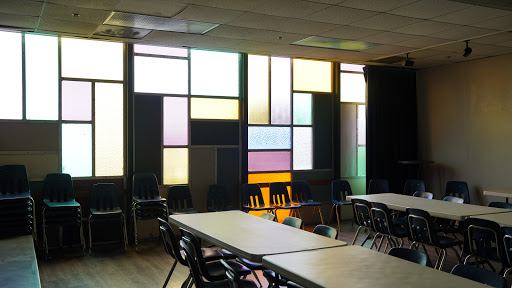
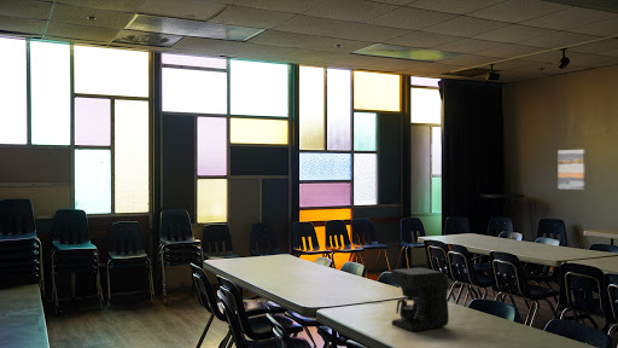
+ wall art [556,149,587,191]
+ coffee maker [390,267,450,332]
